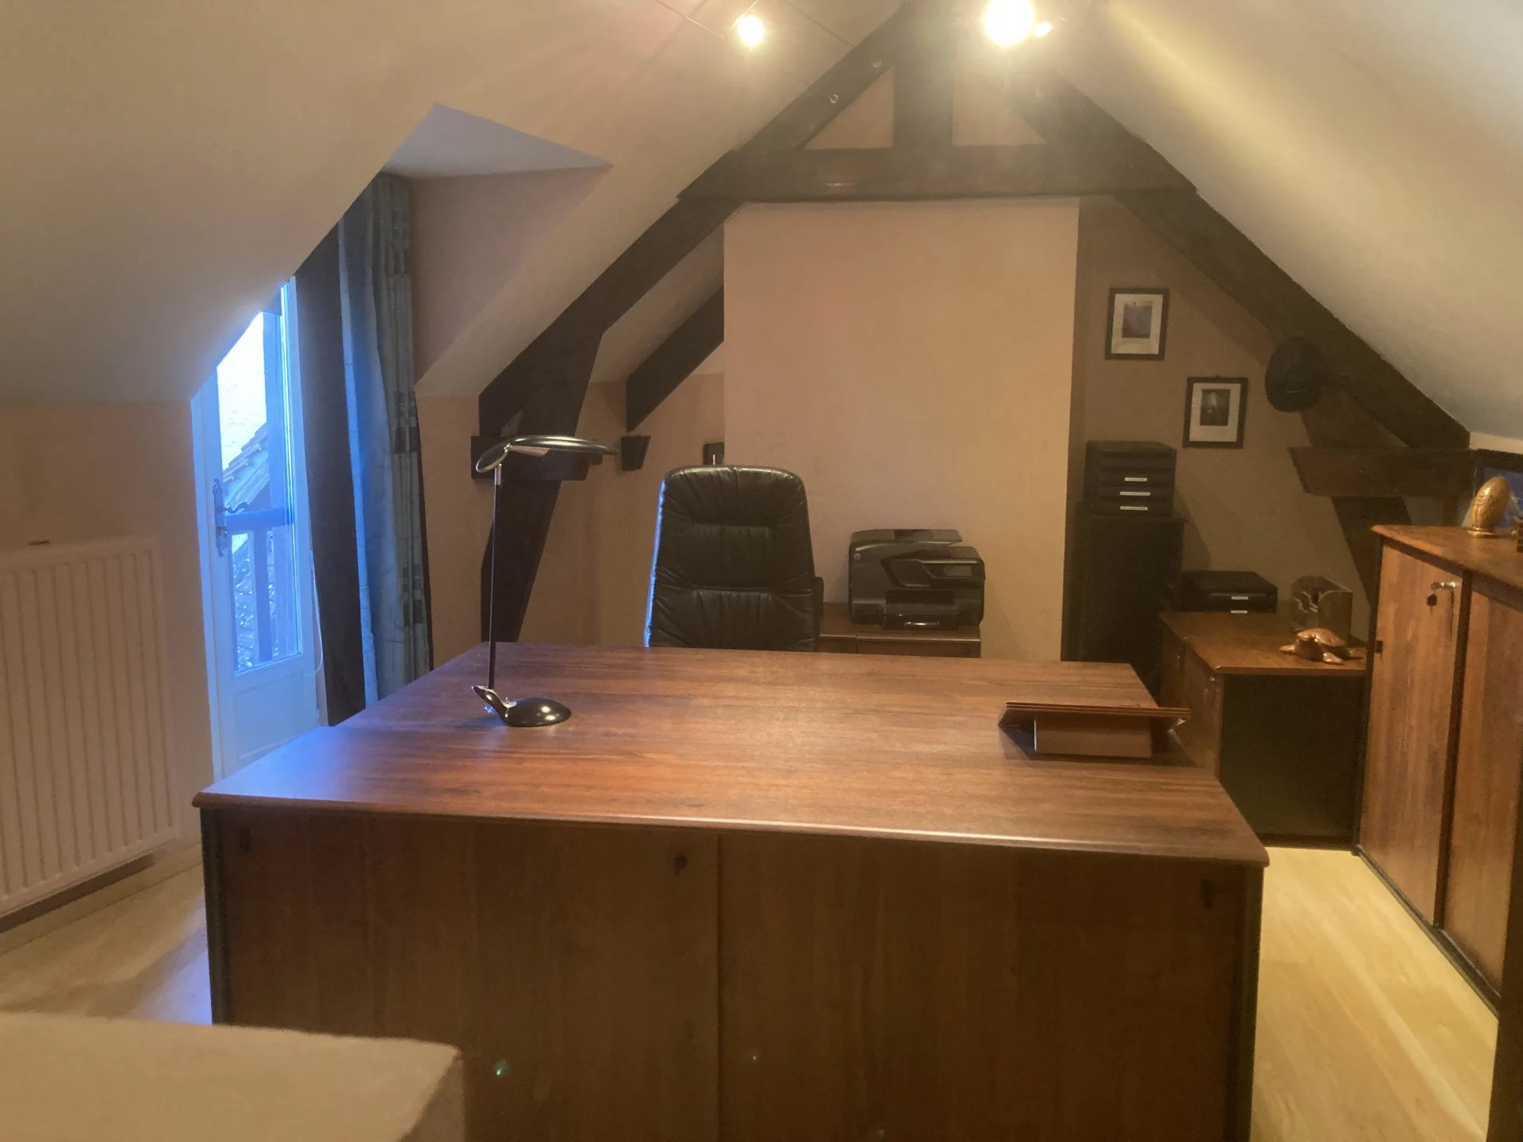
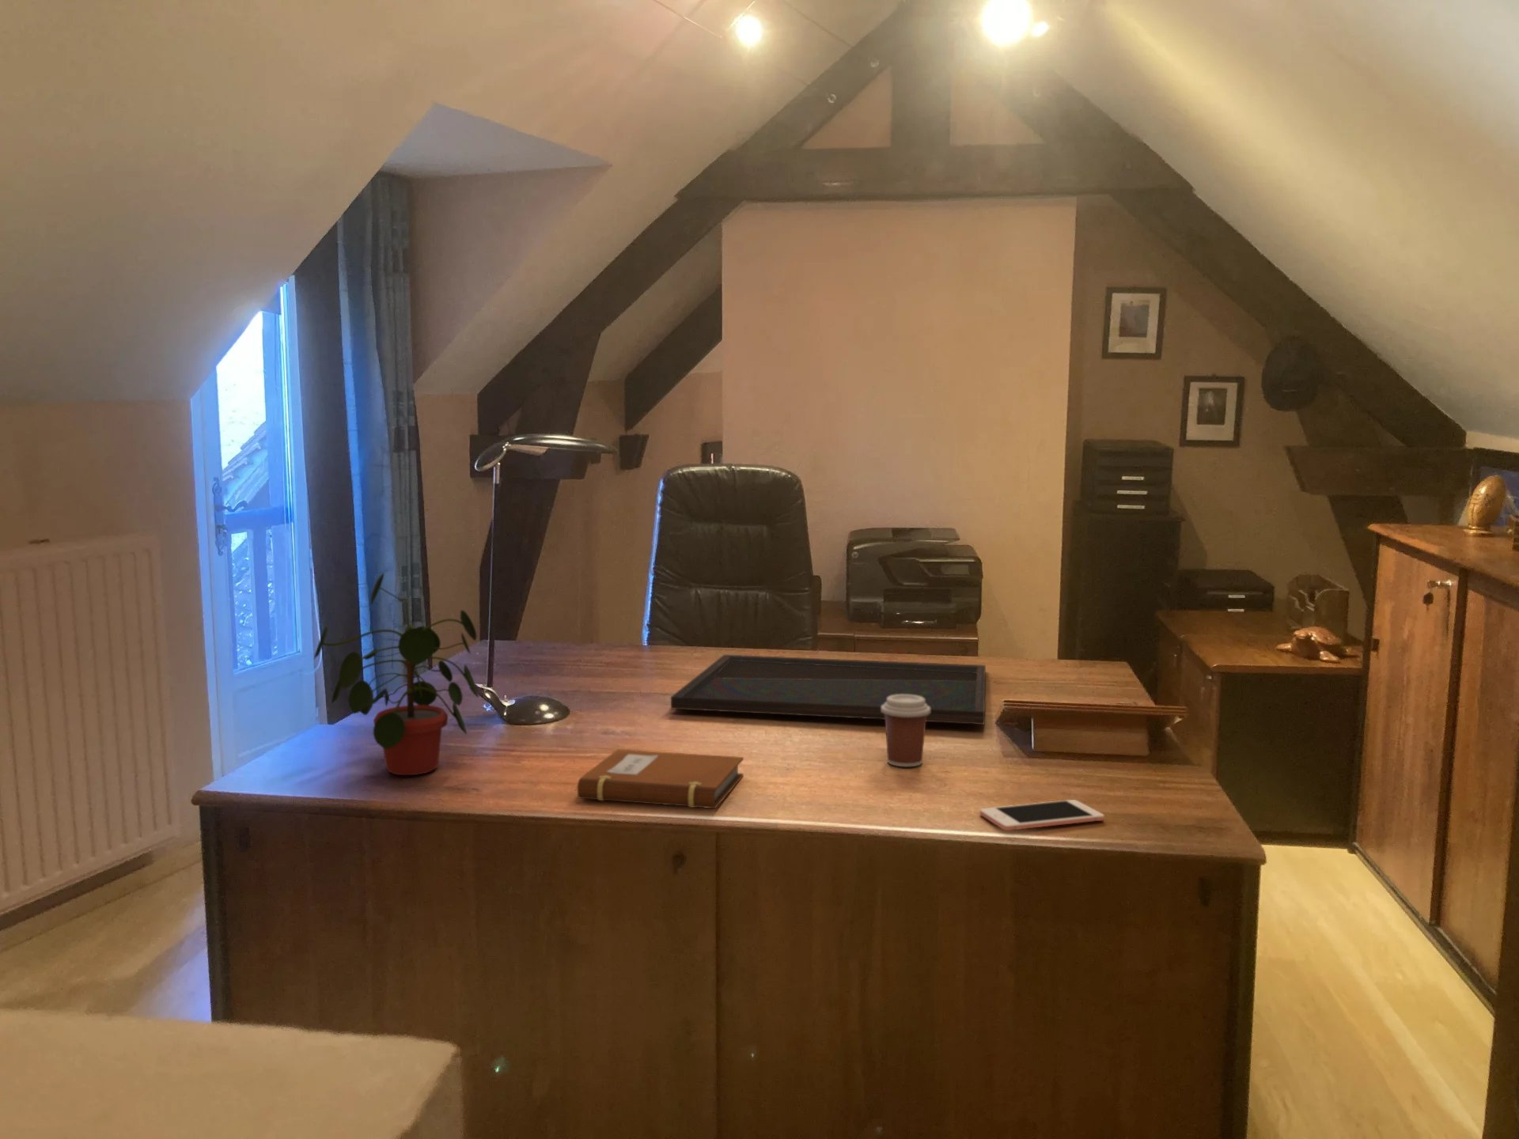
+ coffee cup [881,694,931,767]
+ potted plant [313,573,480,776]
+ notebook [574,748,744,809]
+ cell phone [980,799,1105,832]
+ monitor [670,654,987,725]
